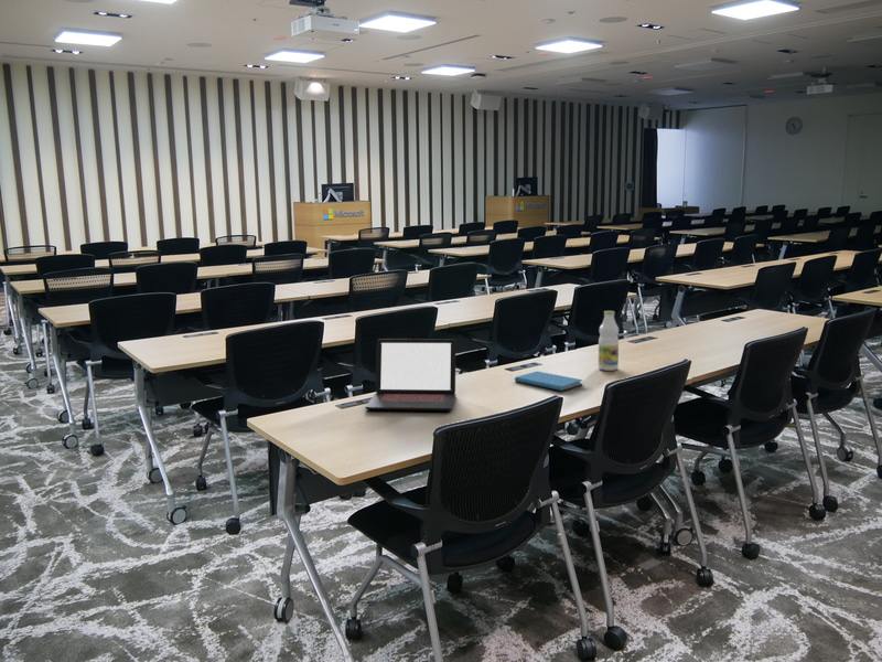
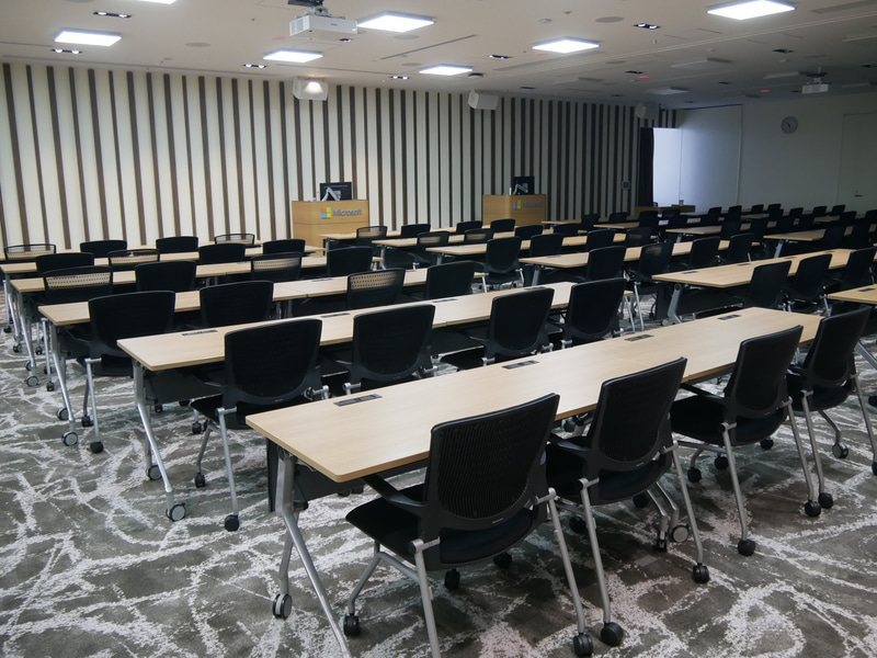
- bottle [598,310,620,372]
- book [514,371,583,392]
- laptop [364,338,456,412]
